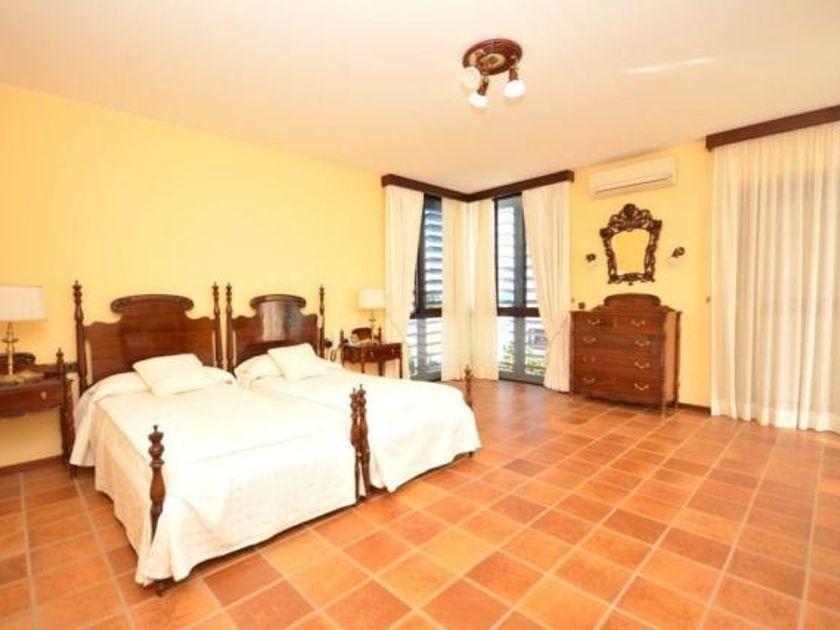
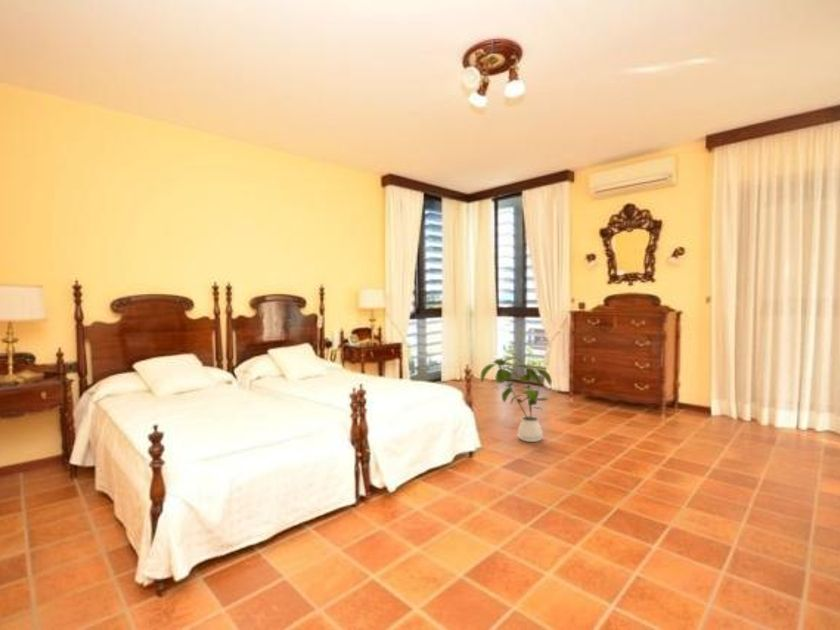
+ house plant [479,356,553,443]
